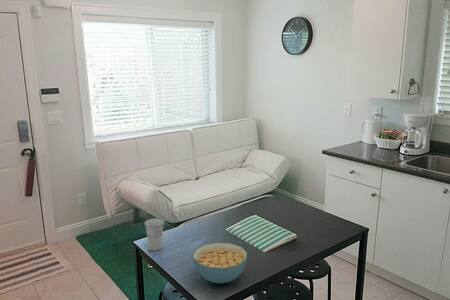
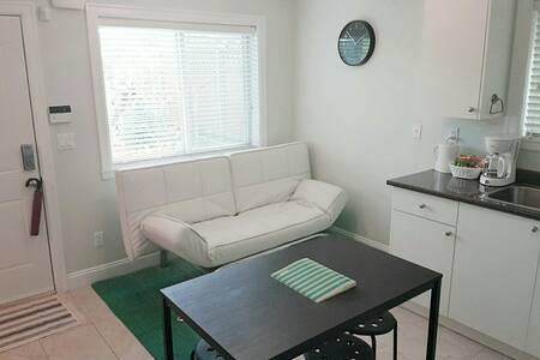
- cup [143,218,165,252]
- cereal bowl [192,242,248,284]
